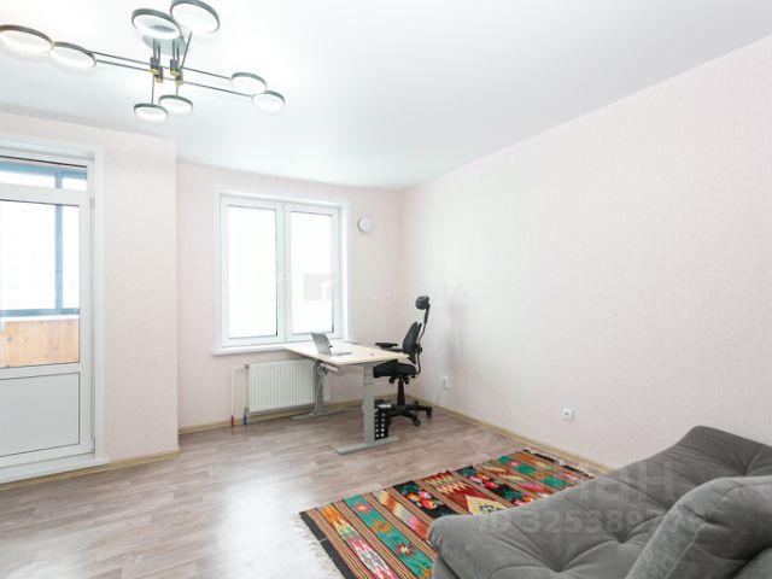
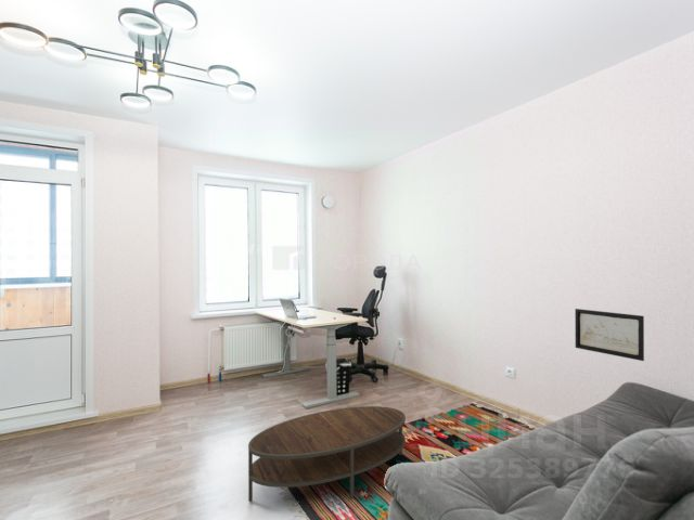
+ coffee table [247,405,407,503]
+ wall art [574,308,645,362]
